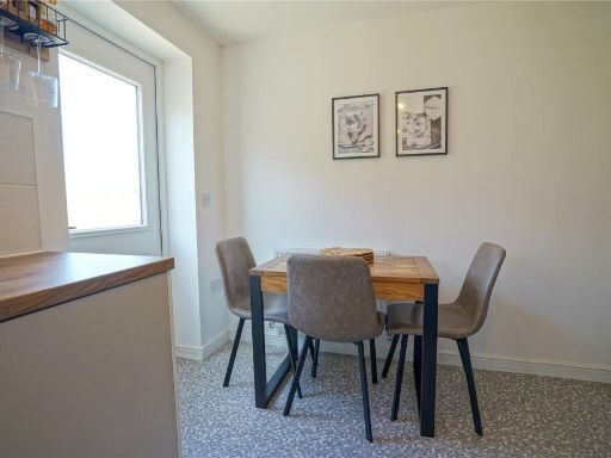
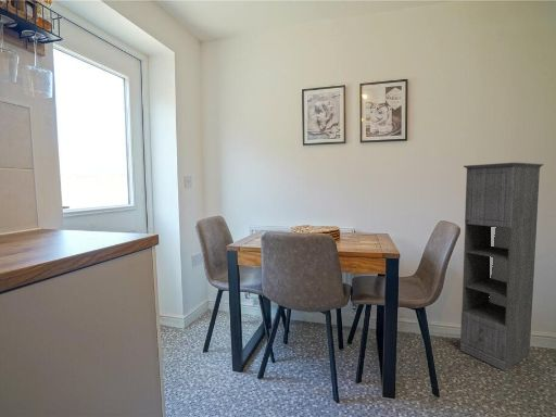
+ storage cabinet [459,162,545,371]
